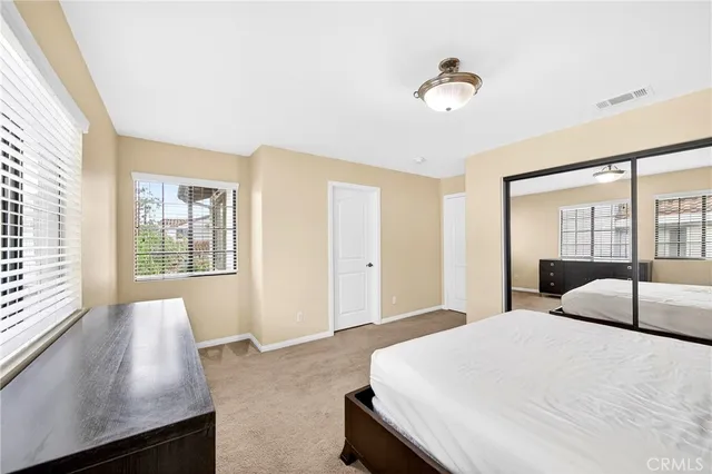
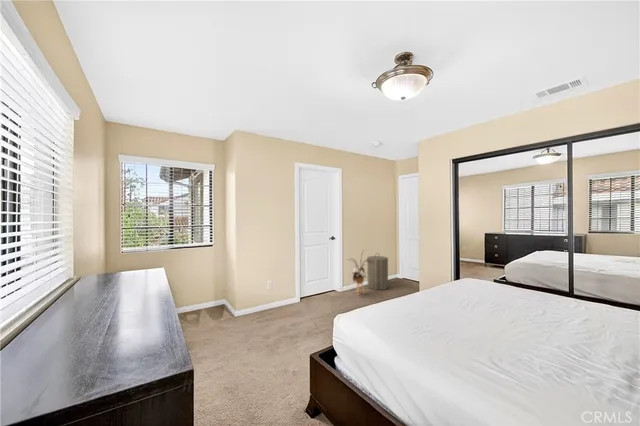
+ laundry hamper [366,252,389,291]
+ house plant [347,249,373,296]
